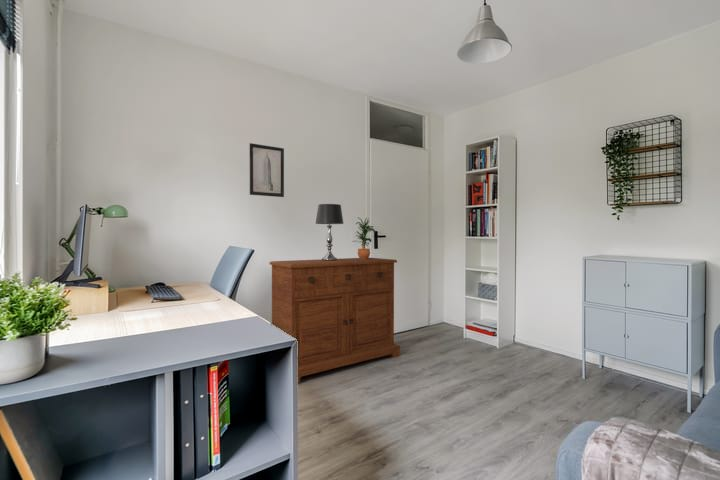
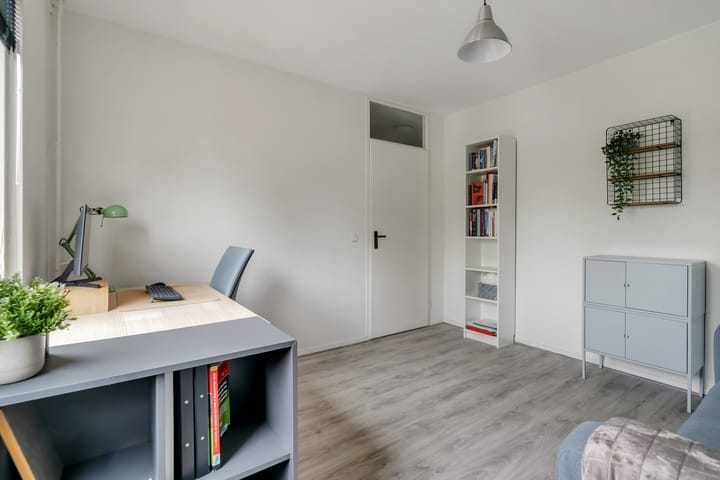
- table lamp [314,203,345,261]
- sideboard [268,257,401,383]
- potted plant [355,216,376,259]
- wall art [249,142,285,198]
